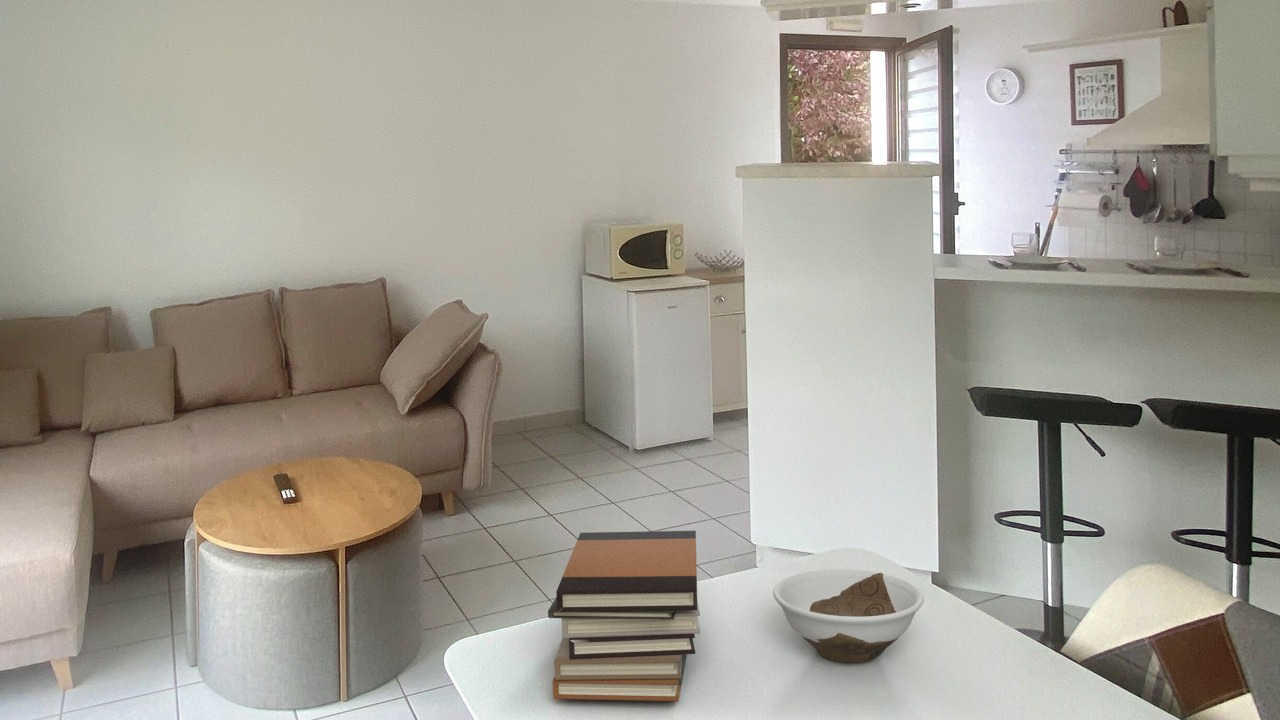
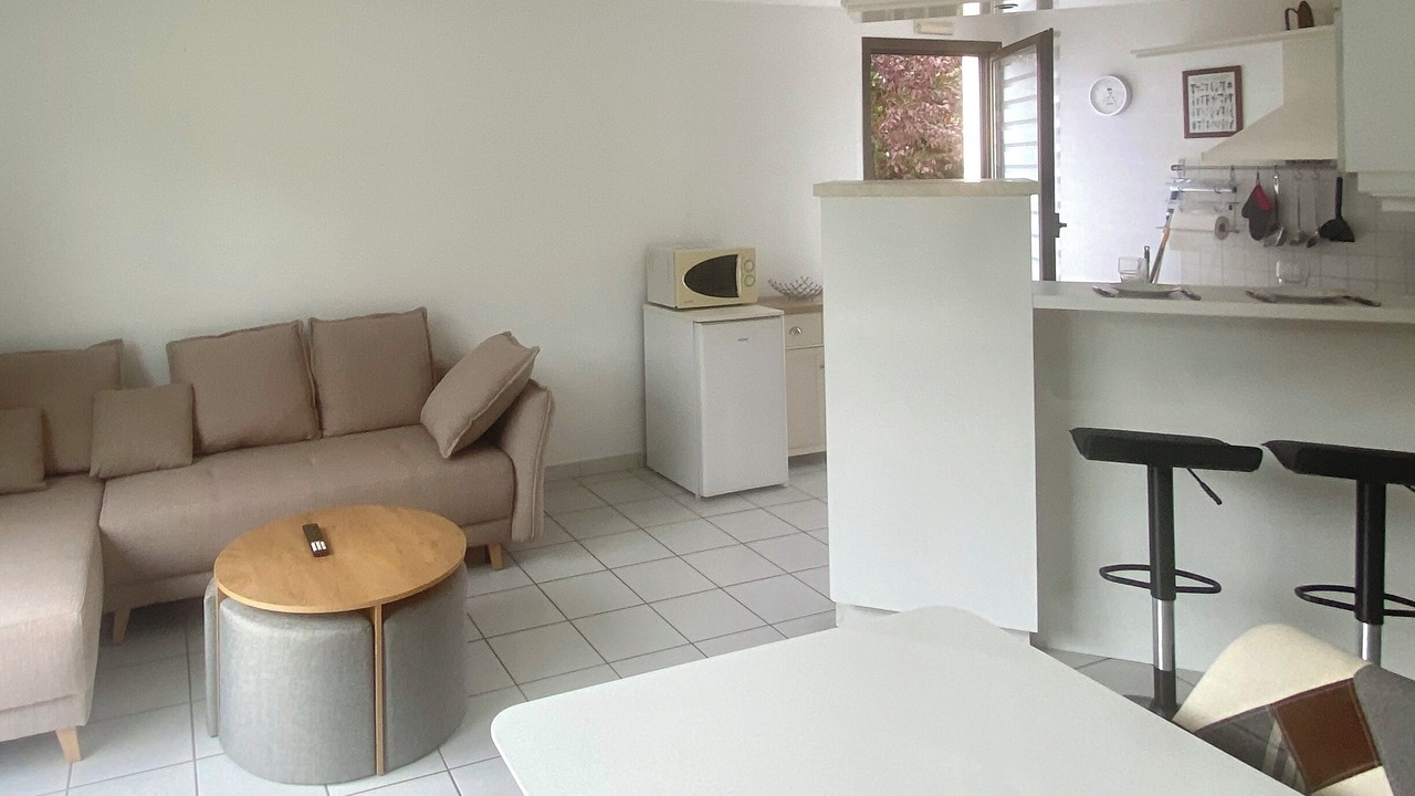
- bowl [772,568,925,664]
- book stack [547,530,701,702]
